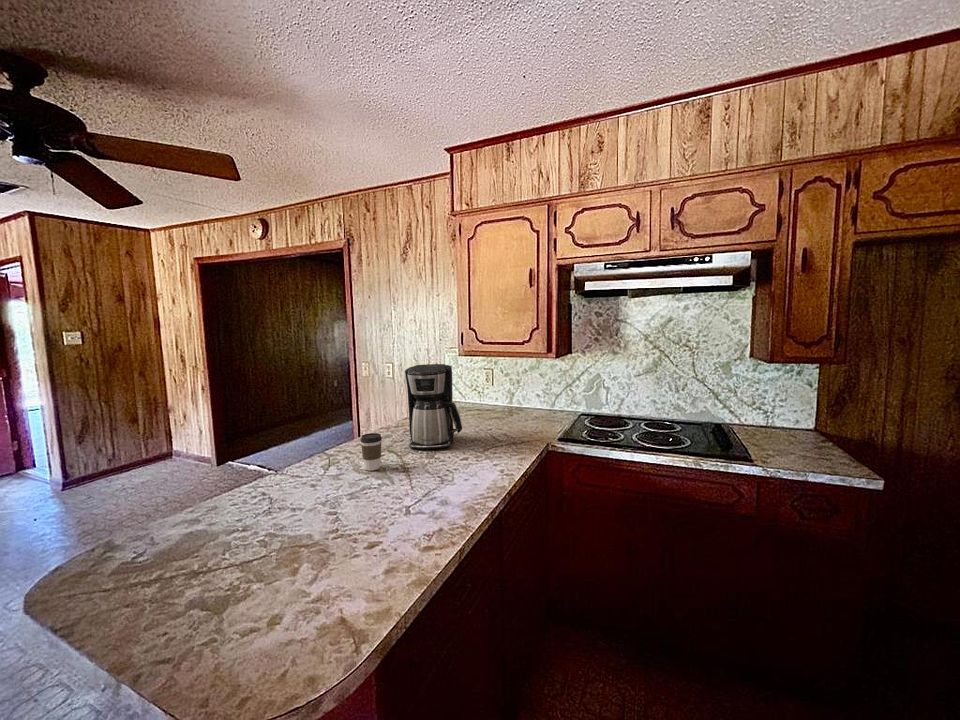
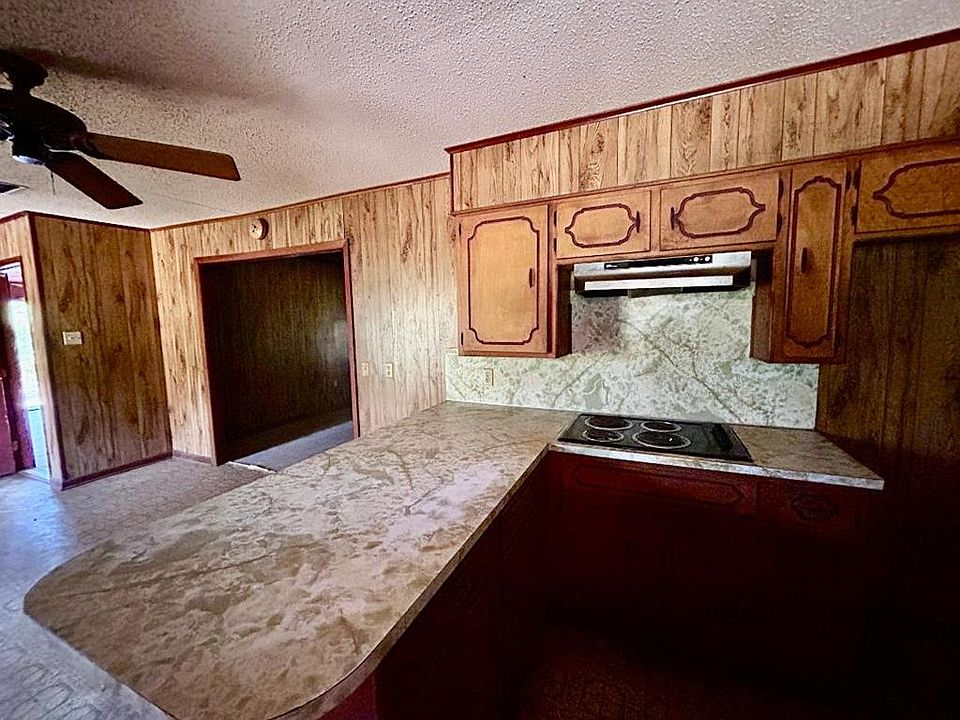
- coffee cup [359,432,383,472]
- coffee maker [404,363,463,450]
